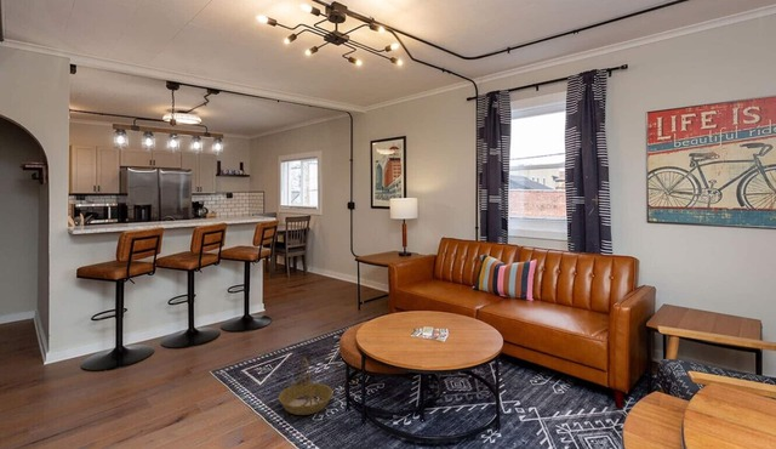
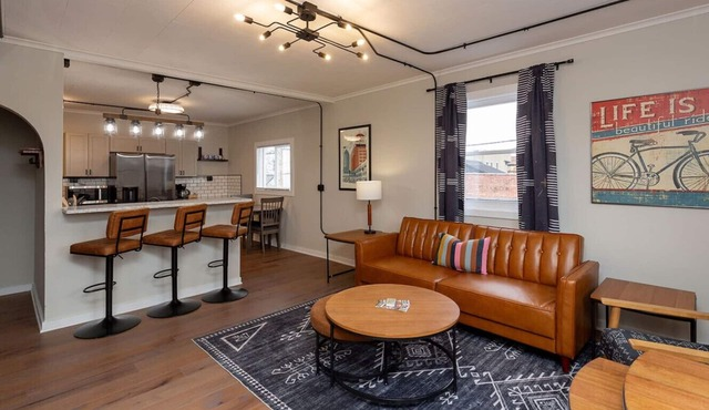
- basket [278,357,335,416]
